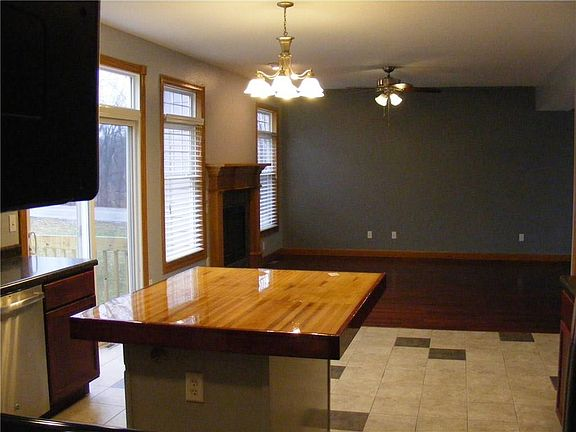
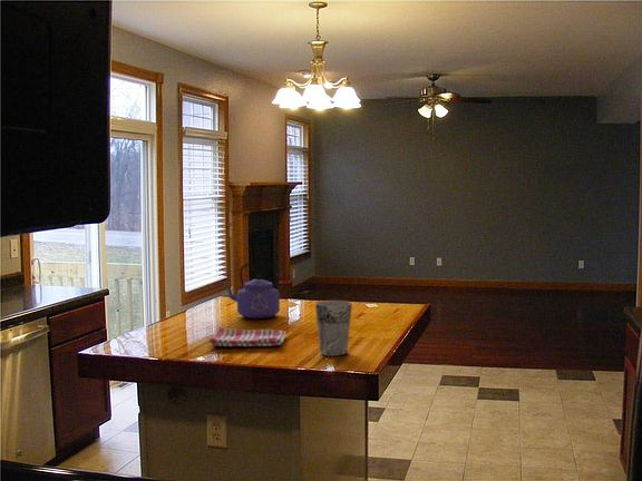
+ dish towel [208,326,286,347]
+ cup [314,300,353,357]
+ kettle [222,262,281,320]
